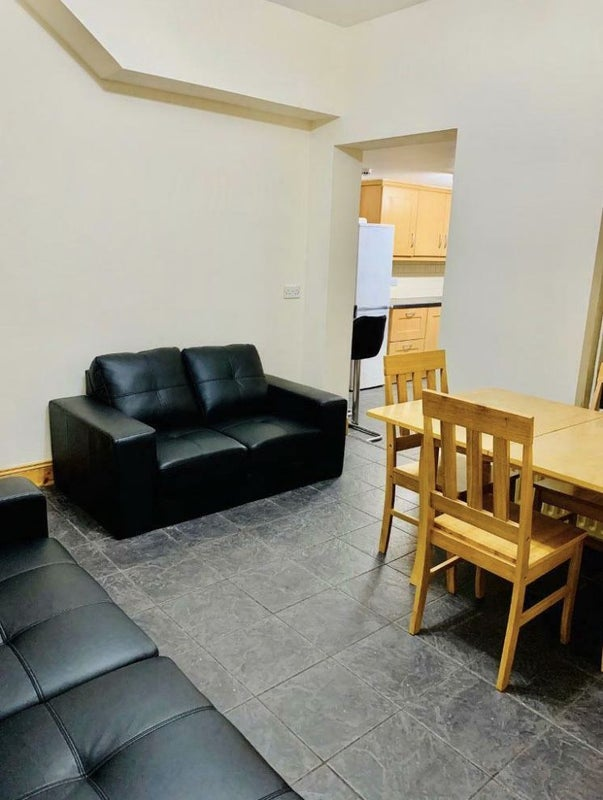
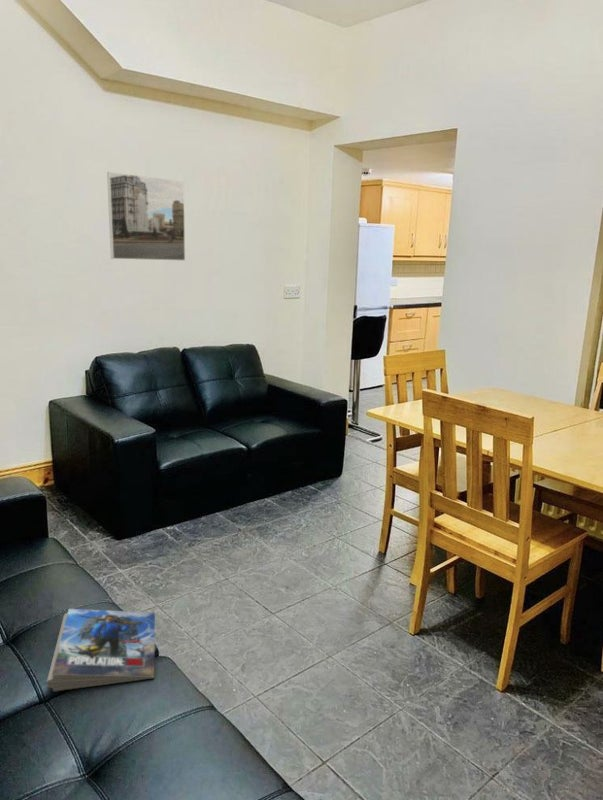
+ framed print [106,171,186,262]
+ magazine [46,608,156,693]
